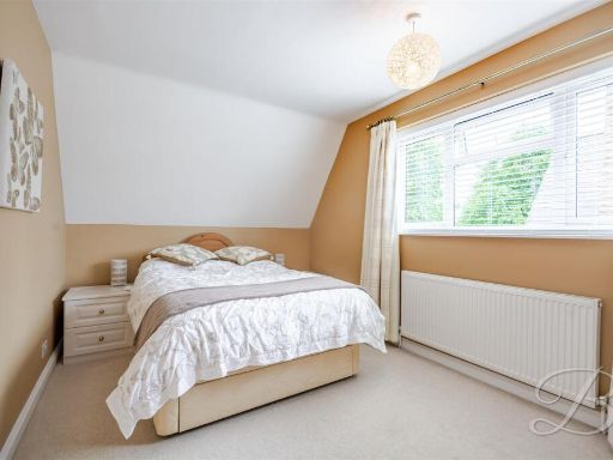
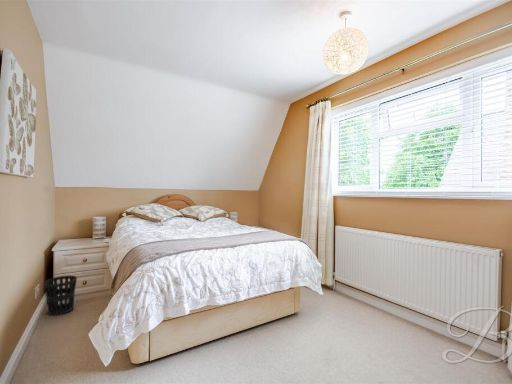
+ wastebasket [43,275,78,317]
